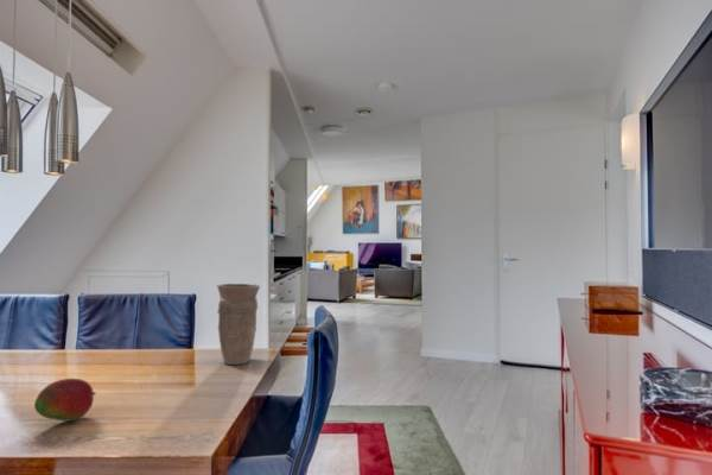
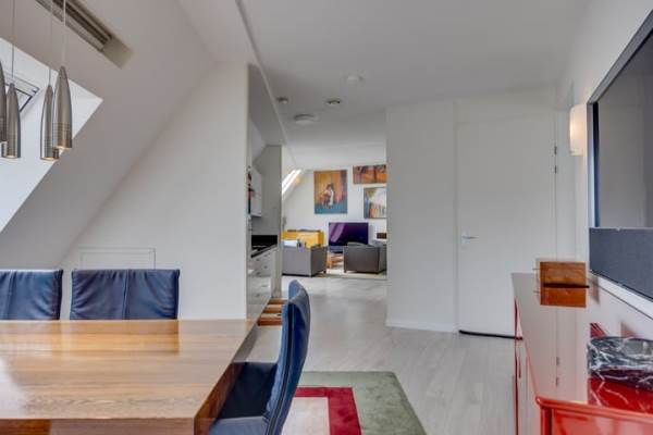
- fruit [33,378,97,422]
- vase [216,283,261,366]
